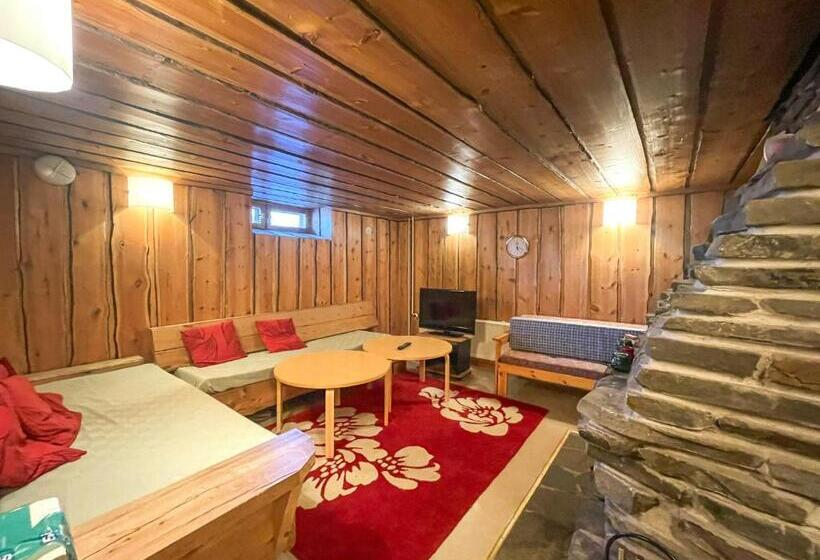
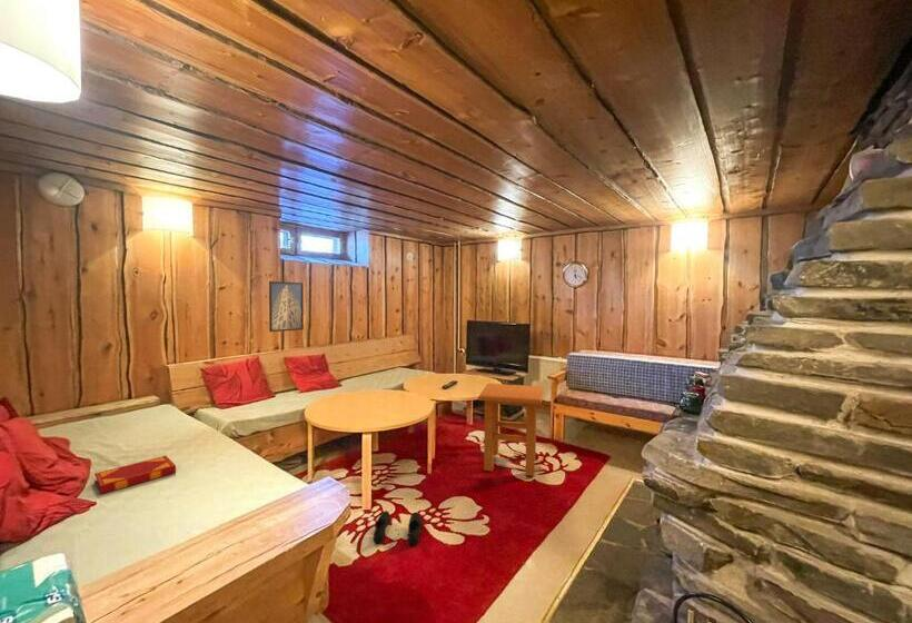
+ hardback book [93,455,177,495]
+ shoe [373,510,424,546]
+ side table [476,383,544,477]
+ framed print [268,280,305,333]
